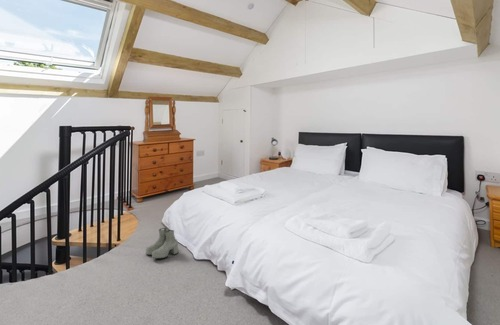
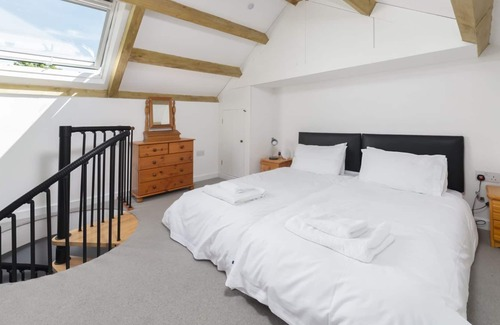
- boots [145,227,179,259]
